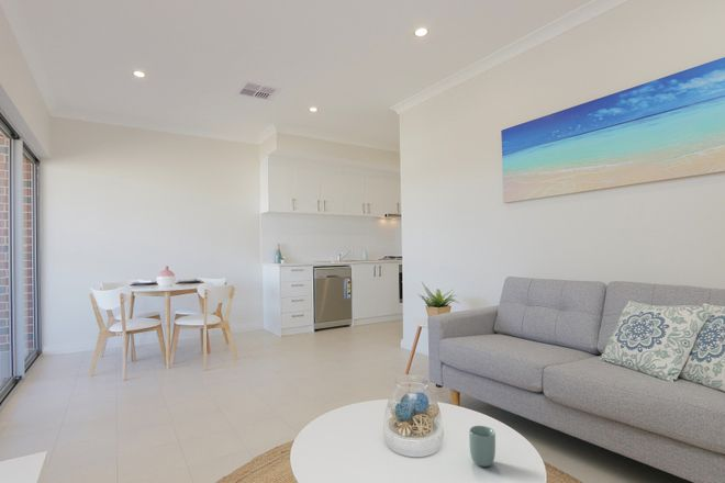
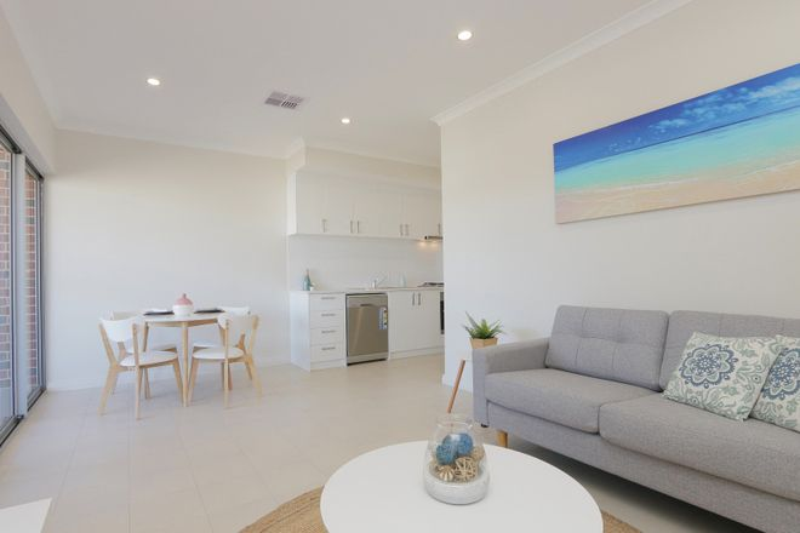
- cup [468,425,497,468]
